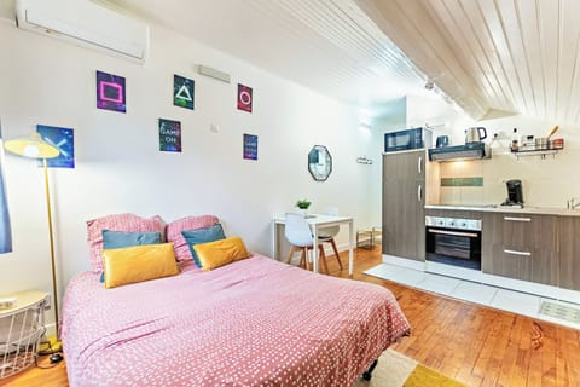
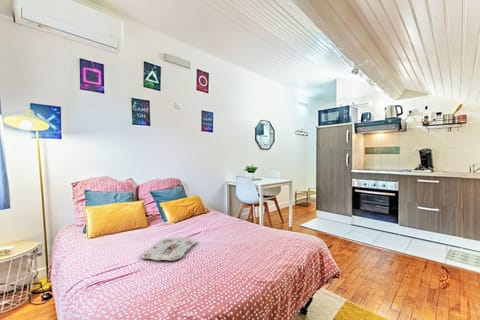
+ serving tray [140,236,197,261]
